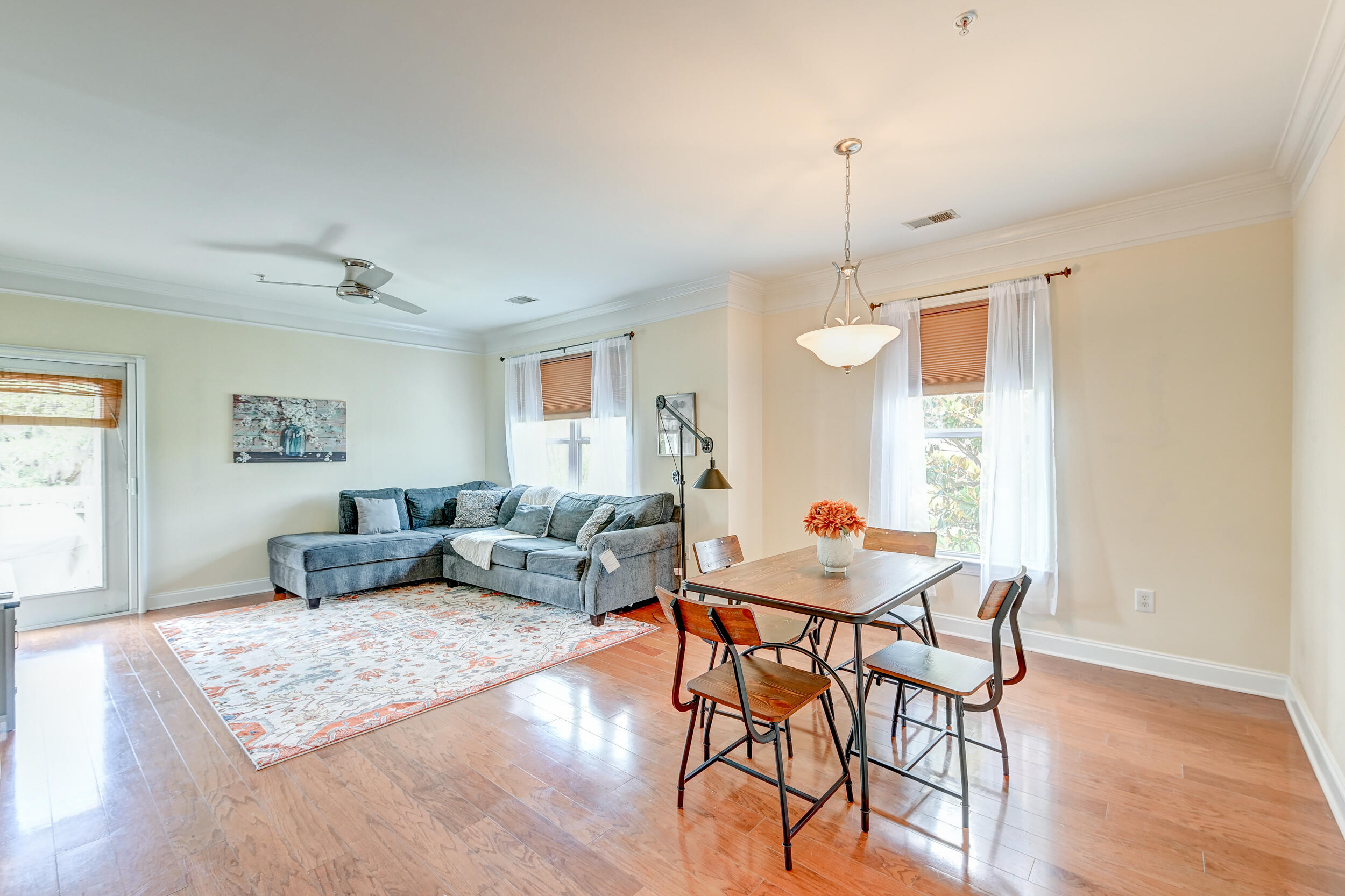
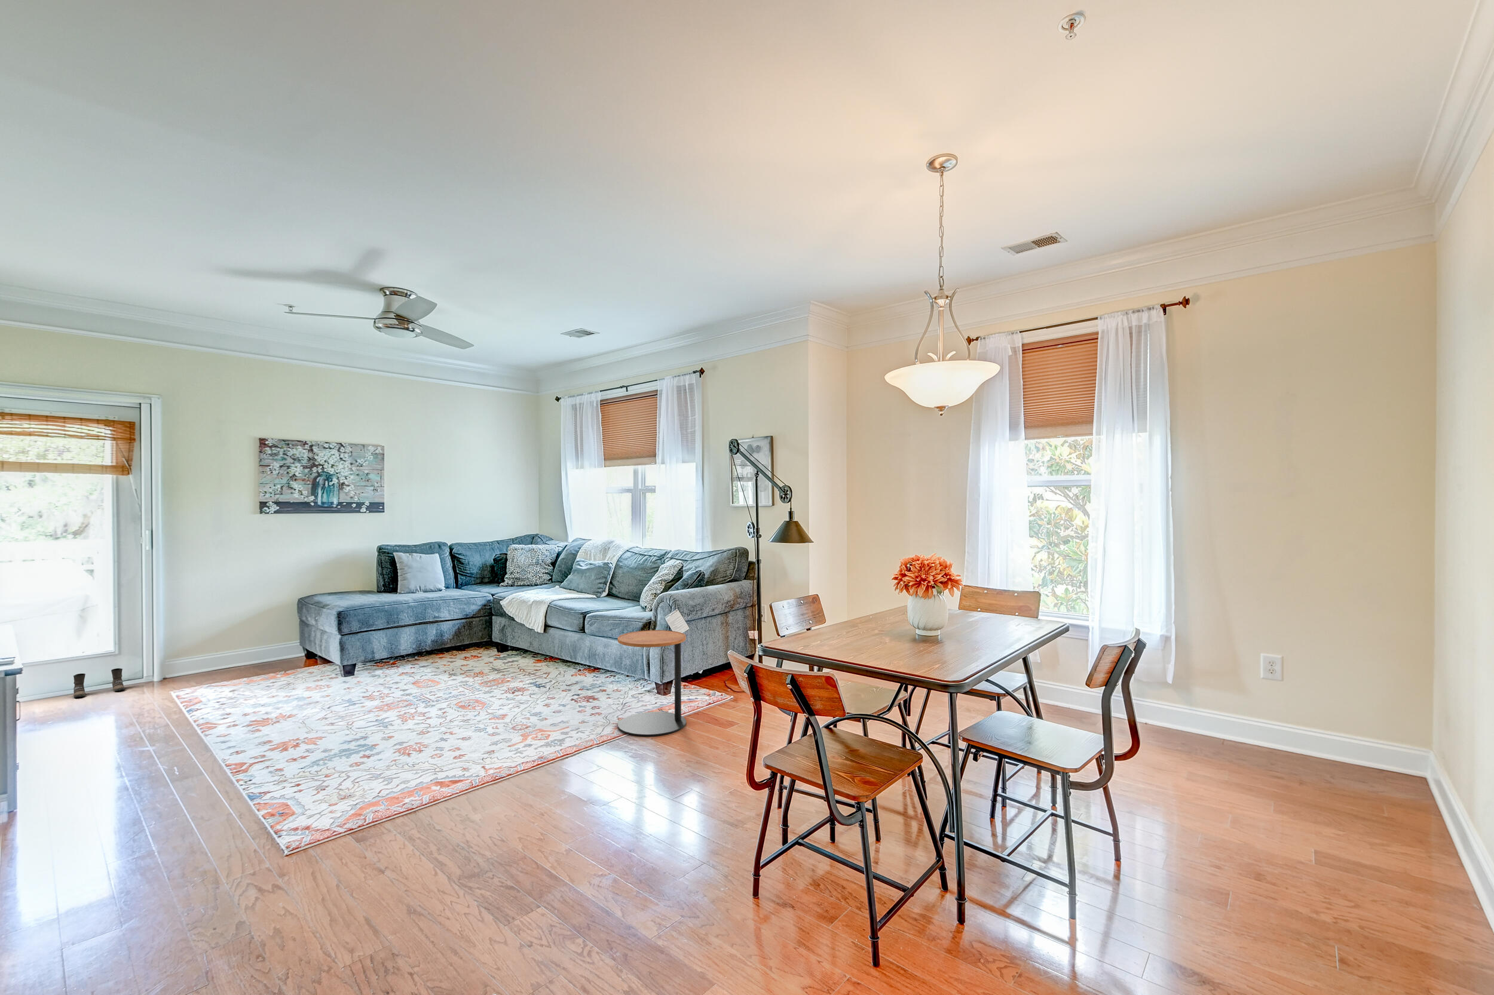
+ side table [618,630,686,736]
+ boots [73,667,124,698]
